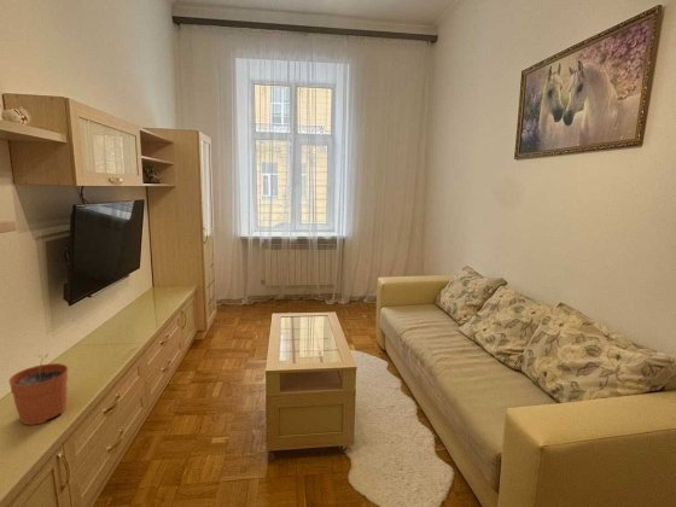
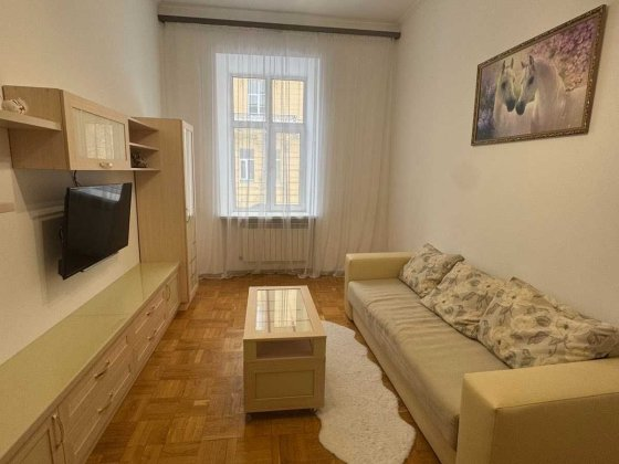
- plant pot [7,354,69,426]
